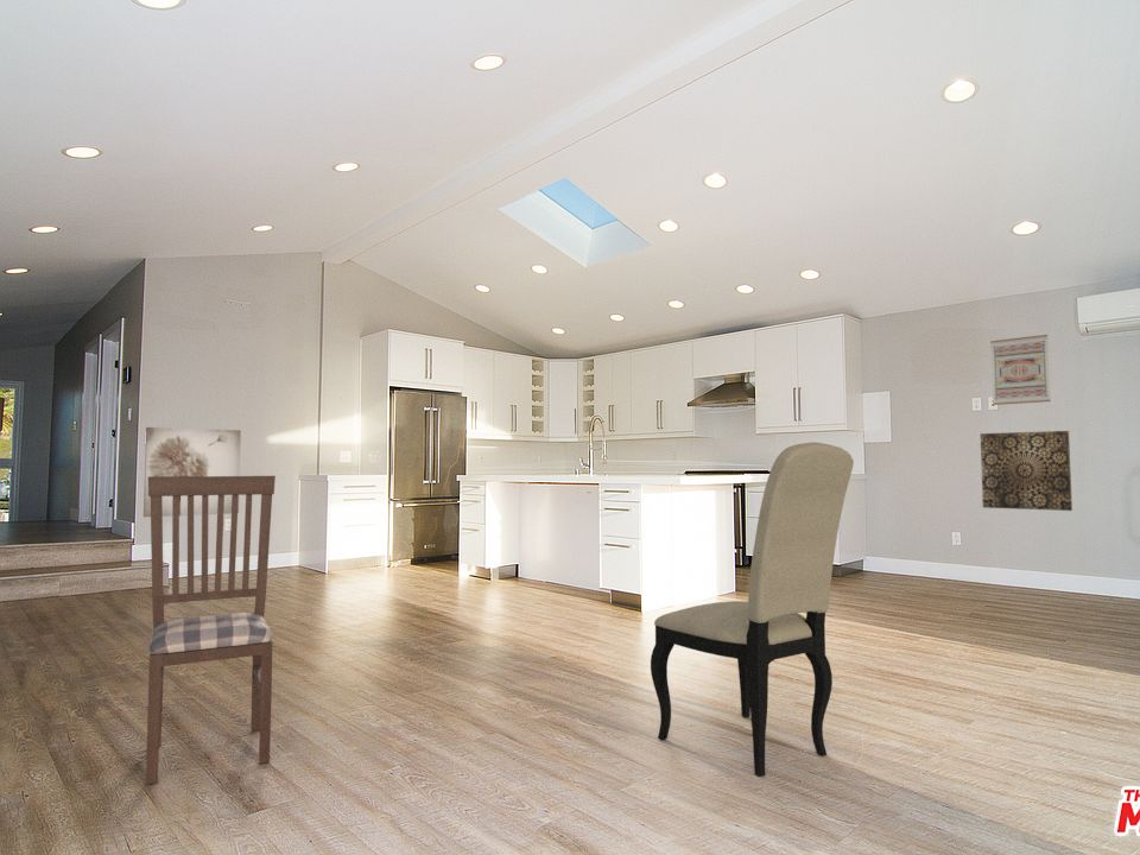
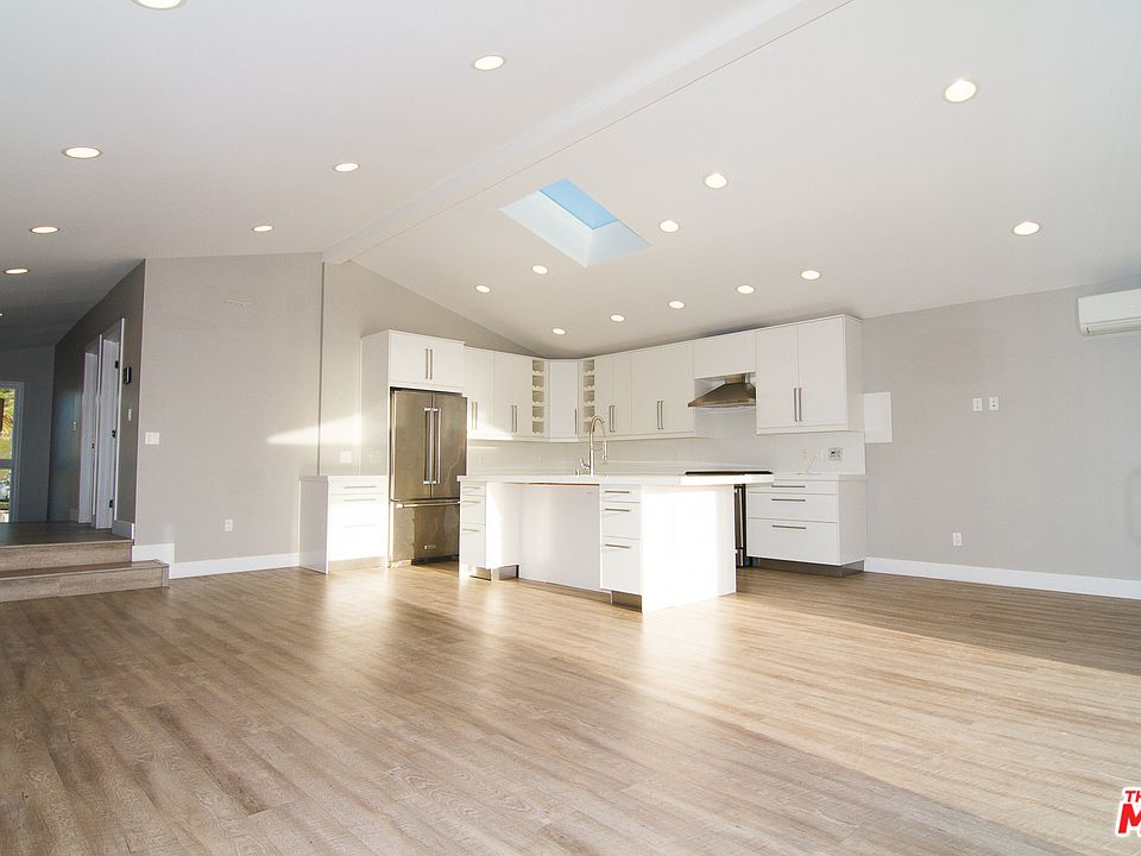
- dining chair [650,441,855,778]
- wall art [989,334,1052,406]
- dining chair [145,475,277,786]
- wall art [142,426,242,518]
- wall art [980,430,1074,512]
